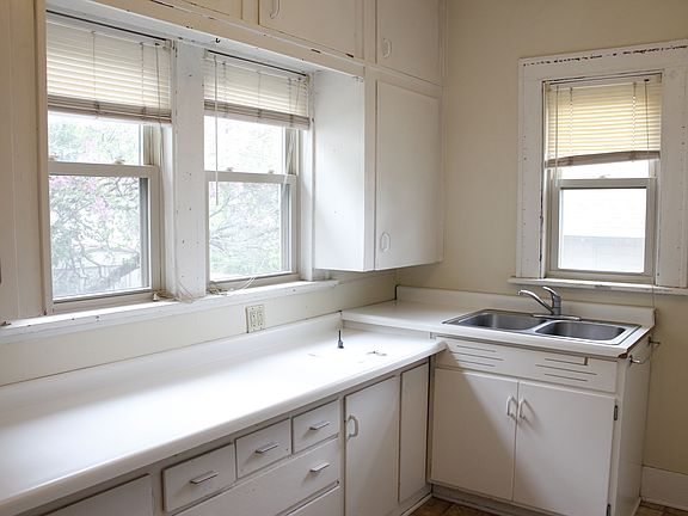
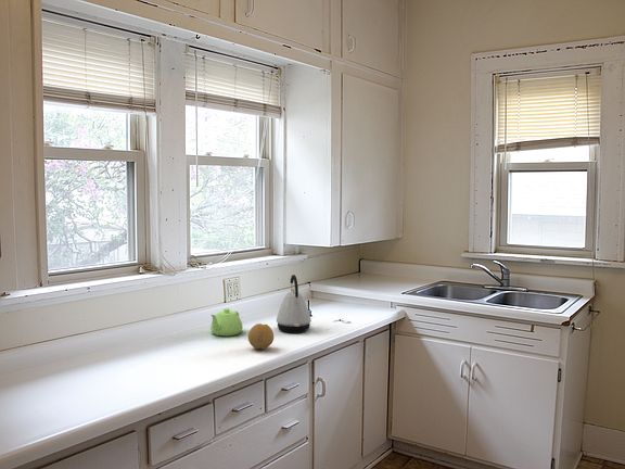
+ fruit [247,322,275,350]
+ teapot [209,307,244,337]
+ kettle [276,274,312,333]
